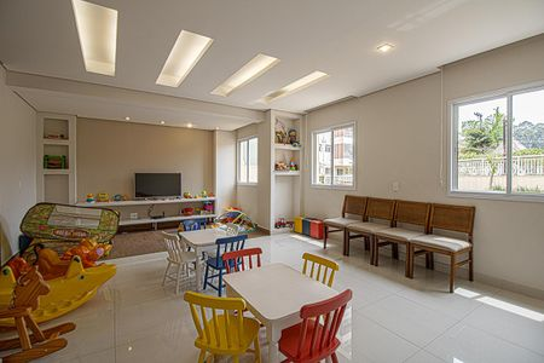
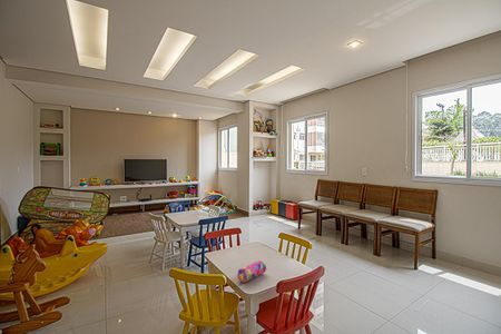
+ pencil case [236,259,267,284]
